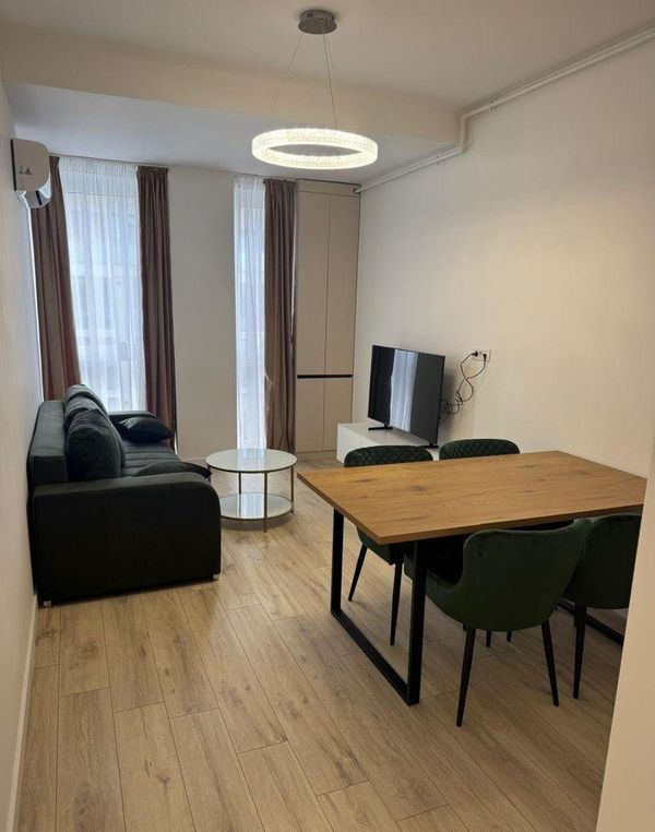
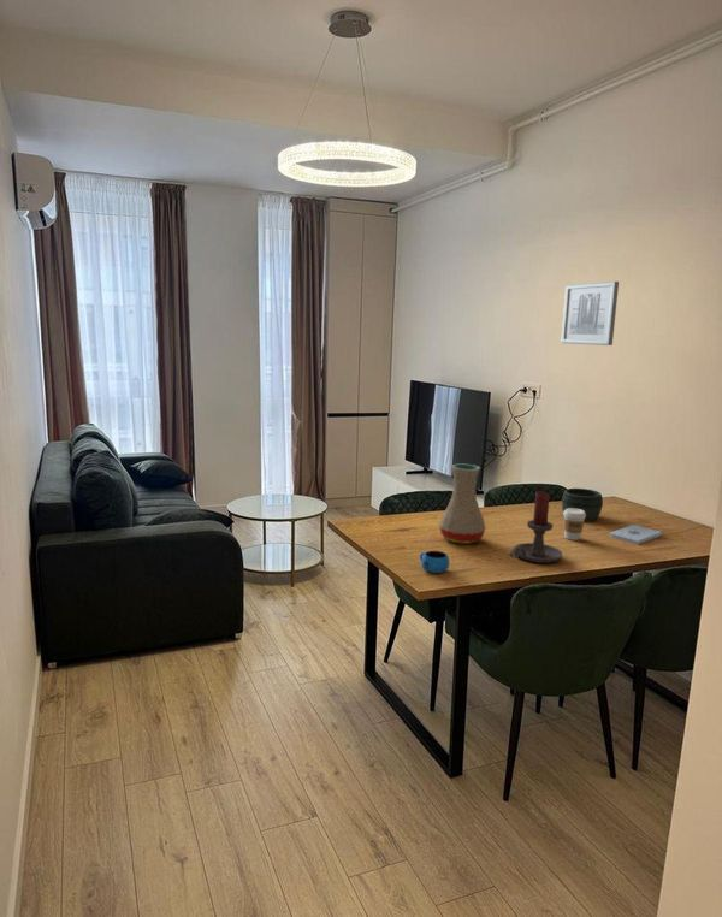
+ vase [438,463,486,545]
+ coffee cup [562,508,586,542]
+ bowl [561,487,604,522]
+ notepad [609,523,663,545]
+ candle holder [509,490,563,564]
+ mug [419,550,450,574]
+ wall art [560,280,620,347]
